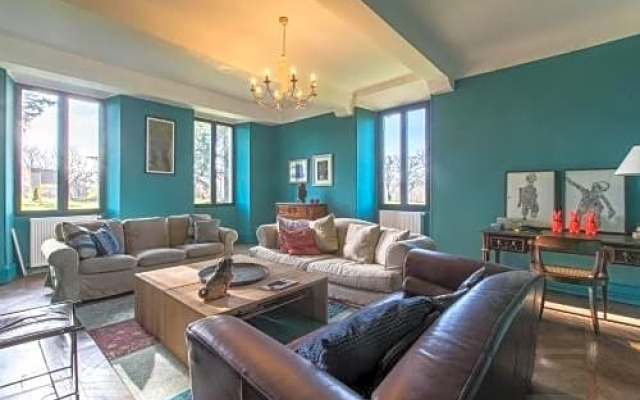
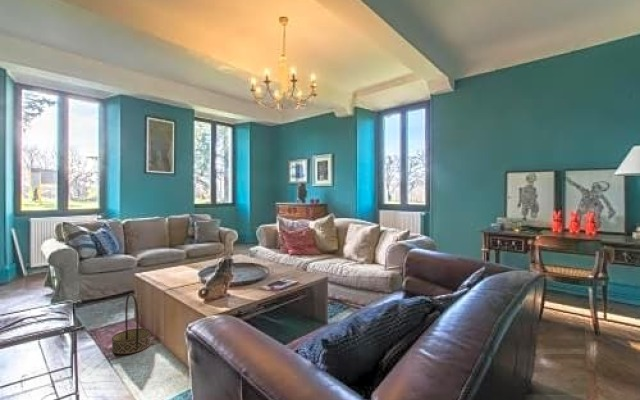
+ basket [111,292,152,355]
